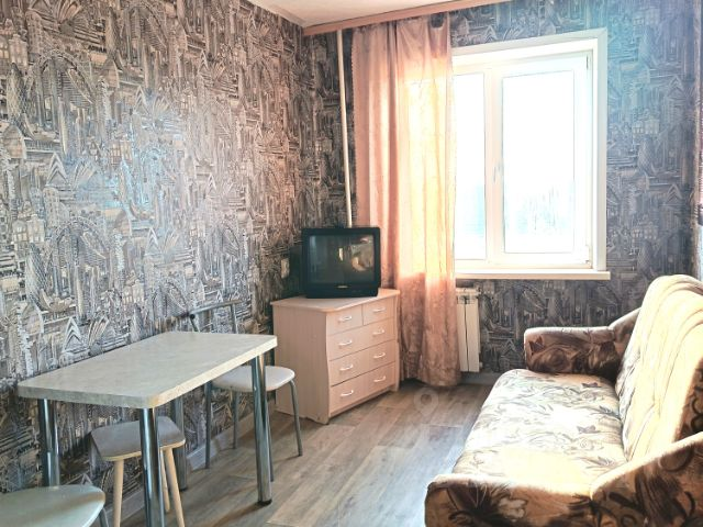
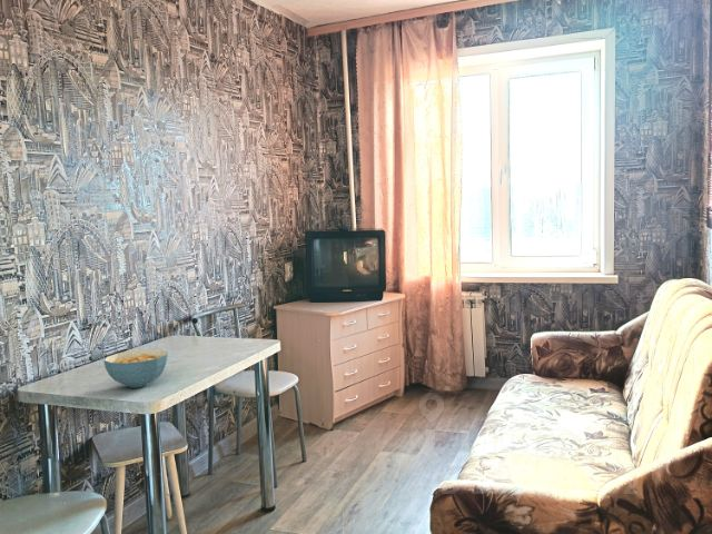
+ cereal bowl [102,348,169,388]
